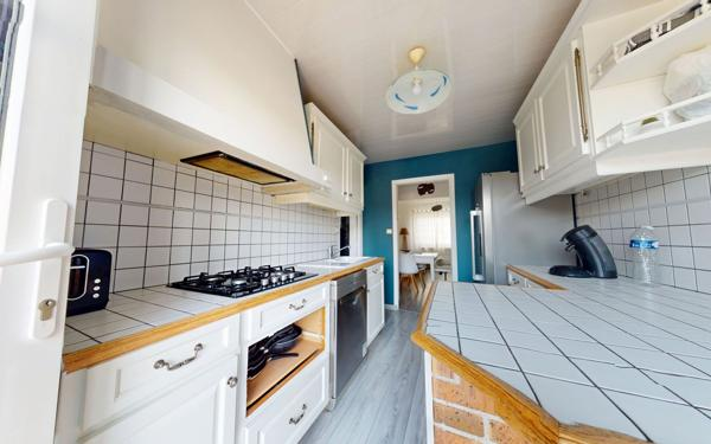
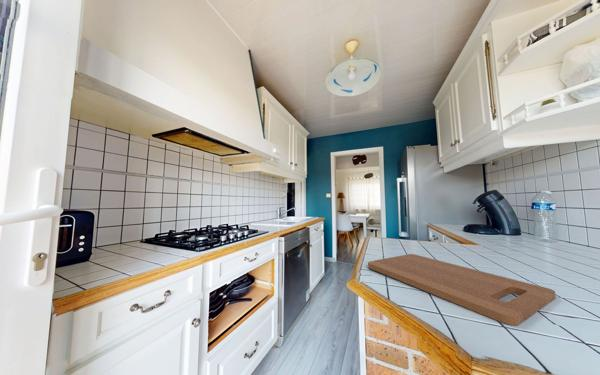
+ cutting board [367,253,557,326]
